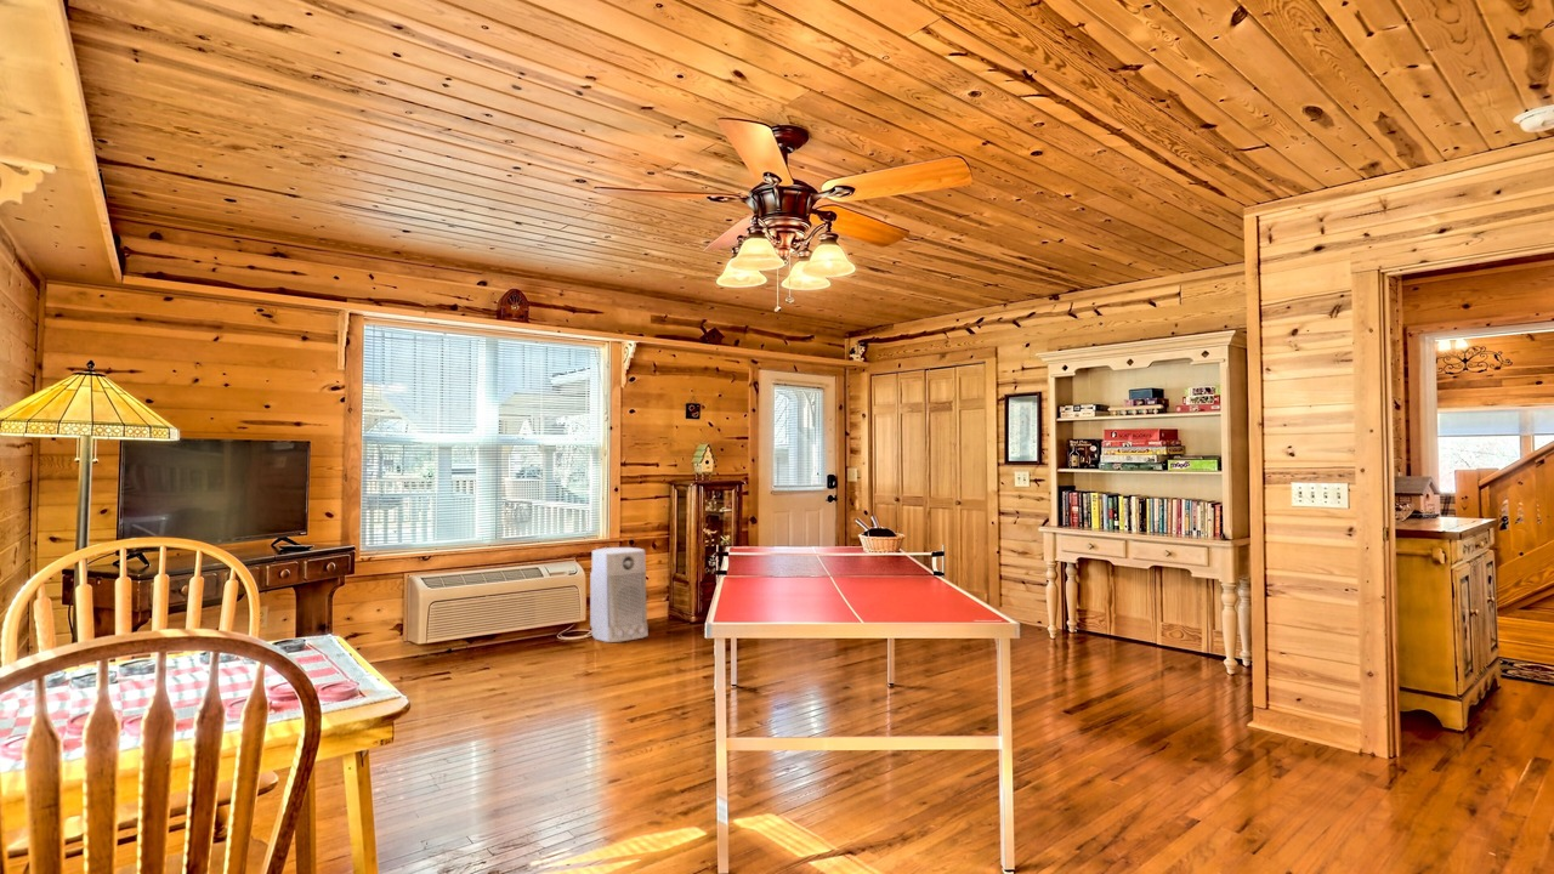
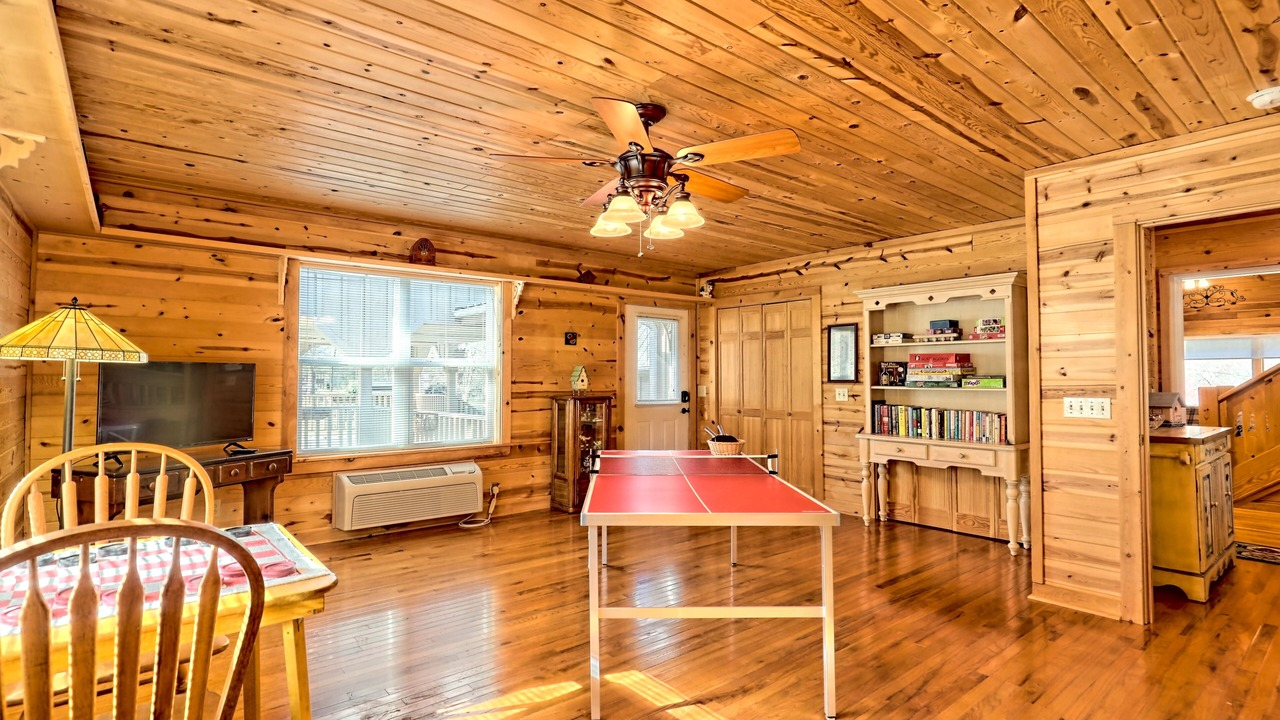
- air purifier [589,546,650,643]
